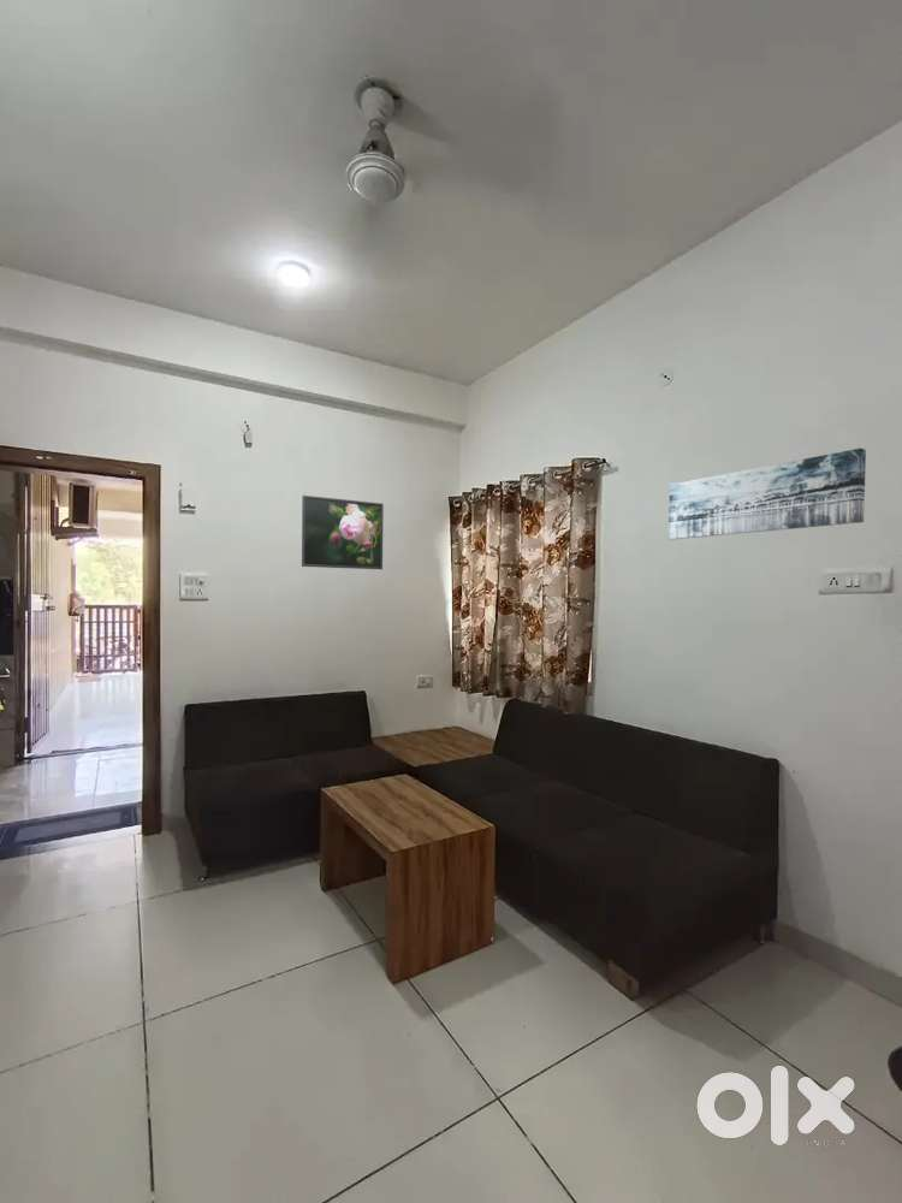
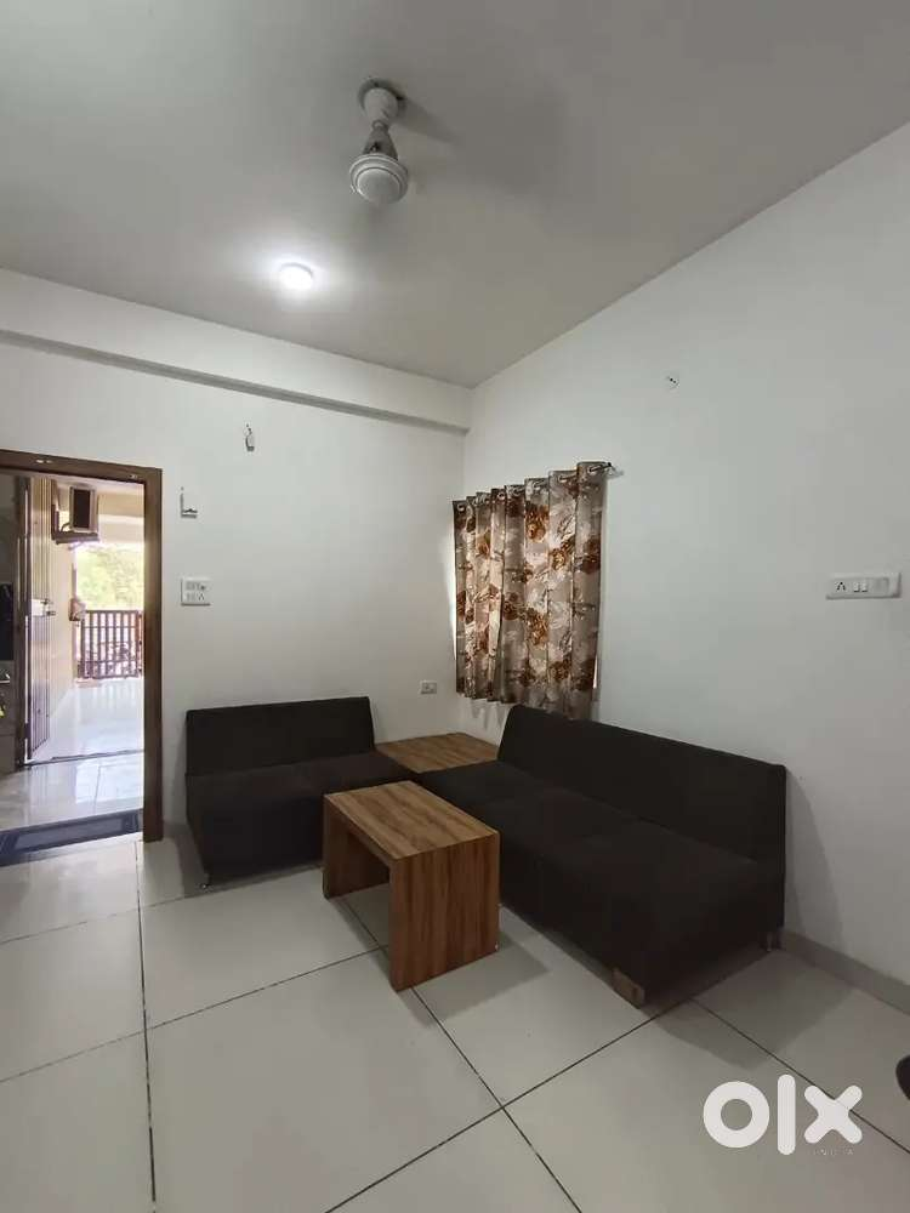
- wall art [667,448,867,540]
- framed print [301,494,385,570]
